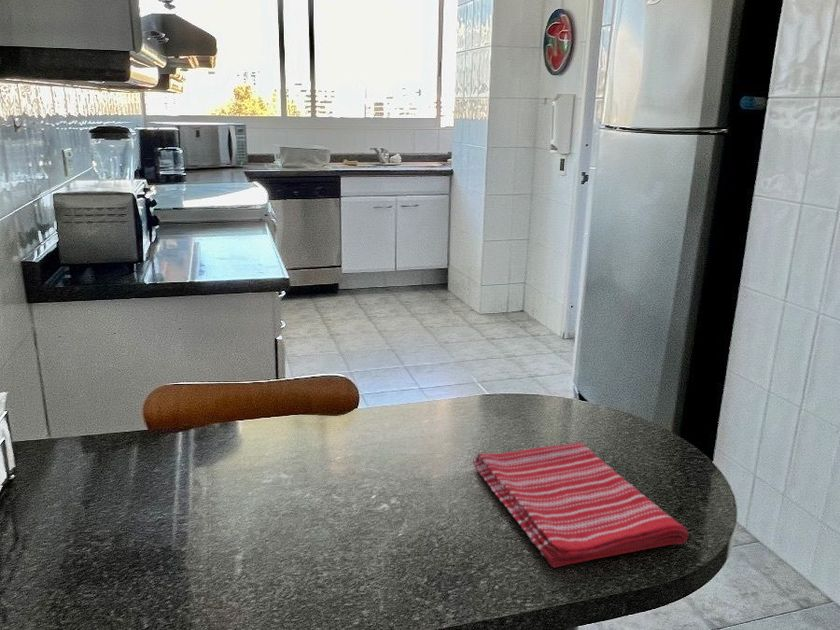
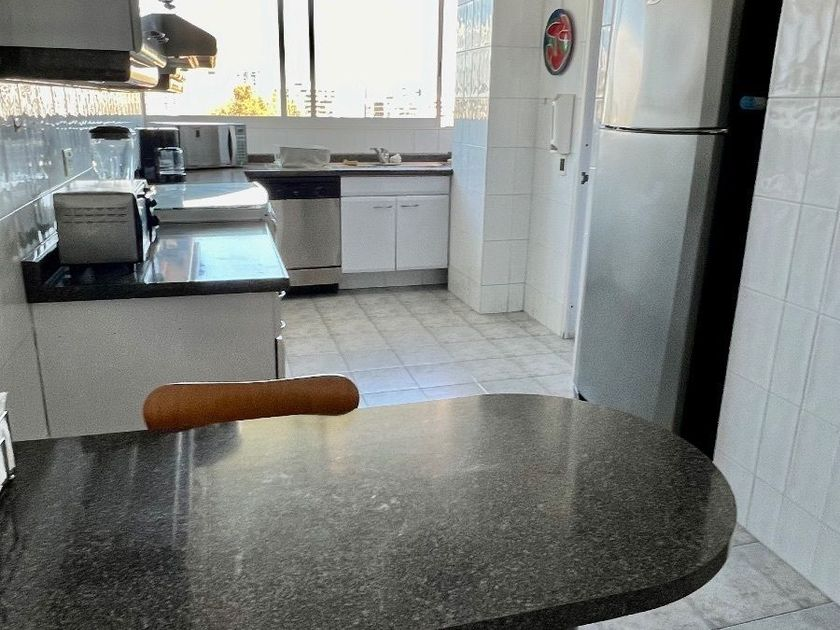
- dish towel [472,441,690,568]
